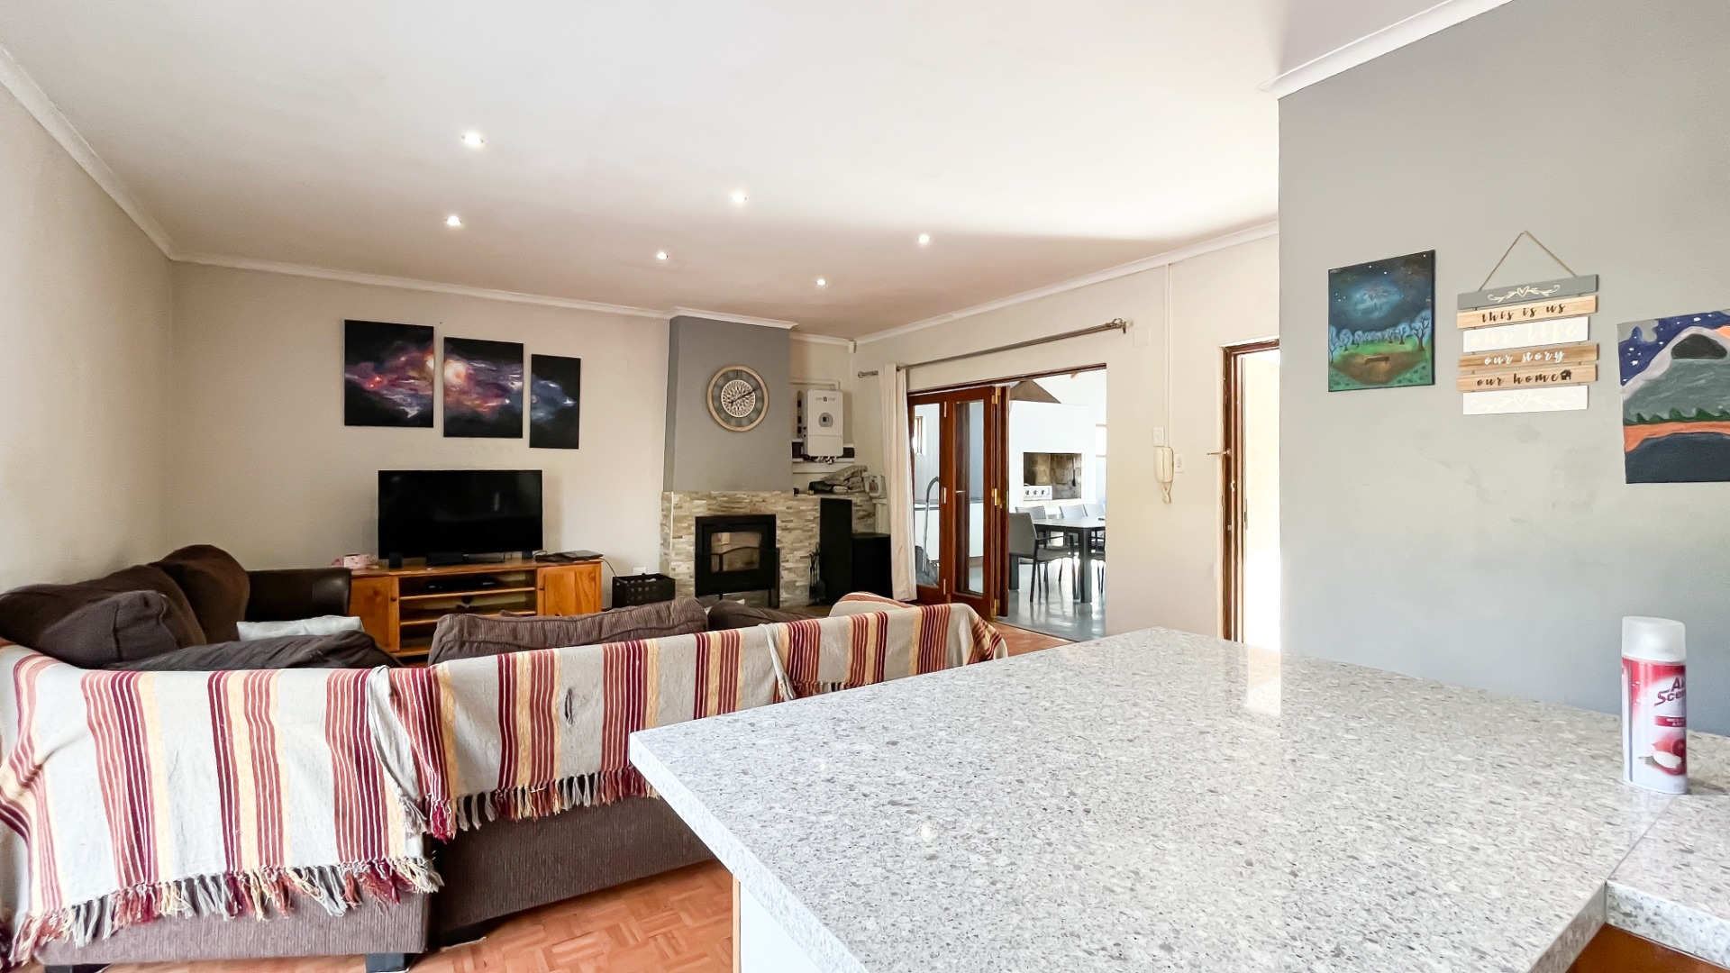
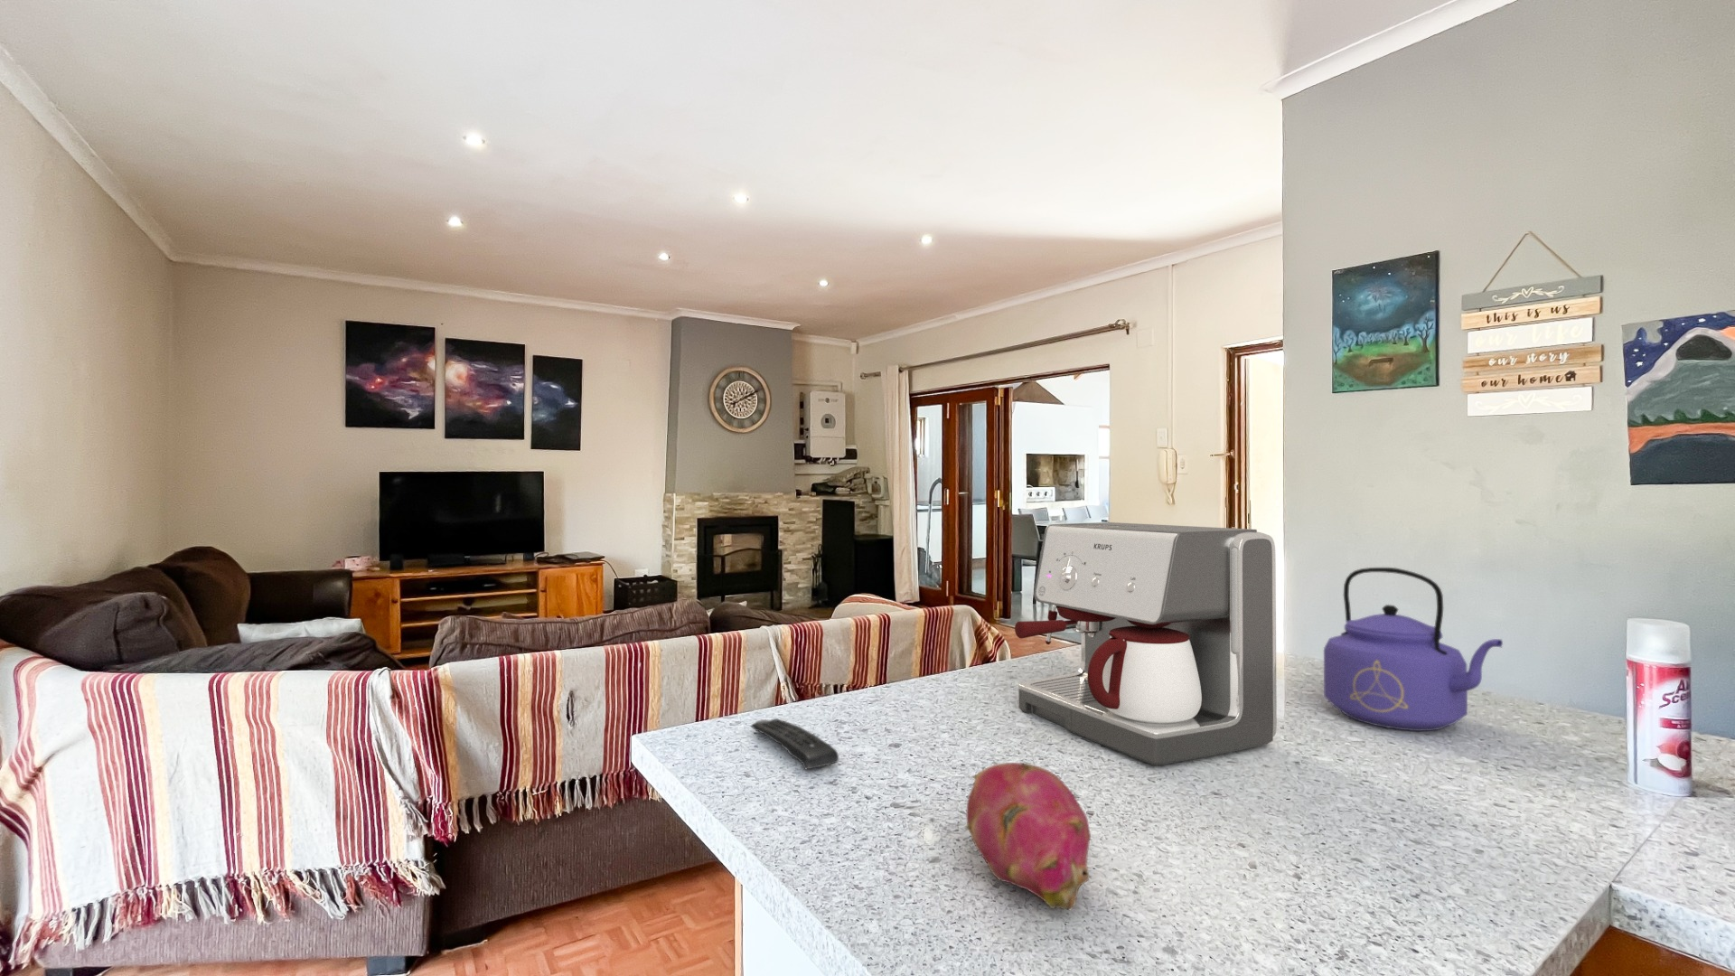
+ fruit [963,761,1092,912]
+ kettle [1323,566,1504,732]
+ coffee maker [1014,522,1277,766]
+ remote control [751,719,839,770]
